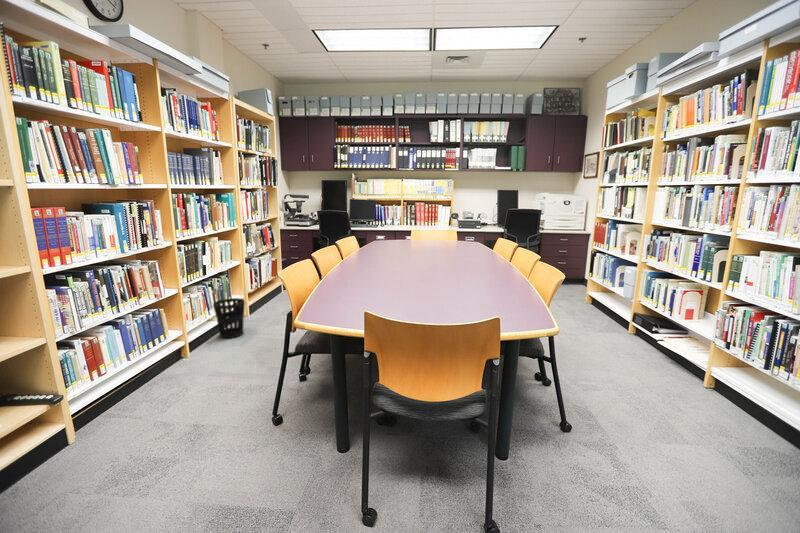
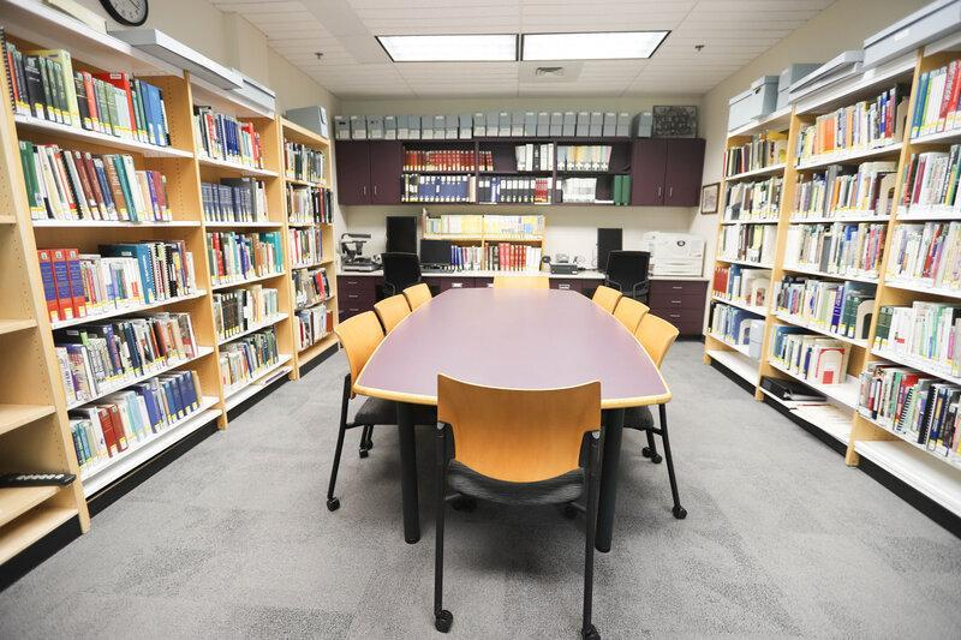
- wastebasket [212,297,246,339]
